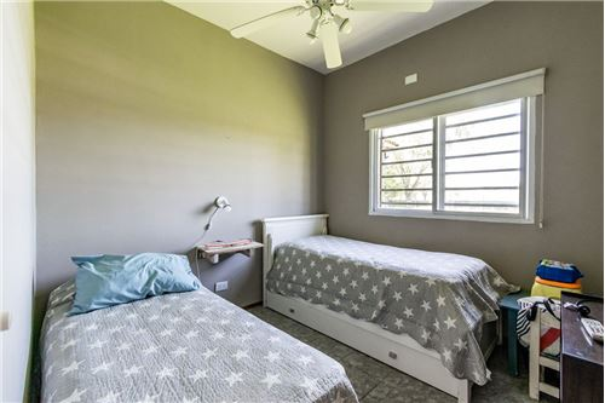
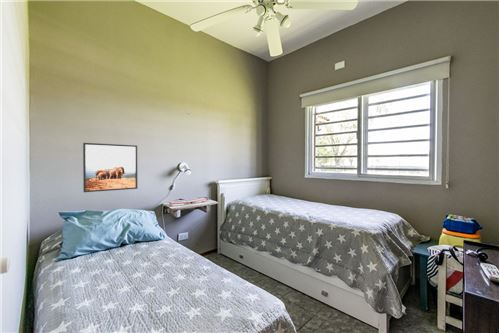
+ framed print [82,142,138,193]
